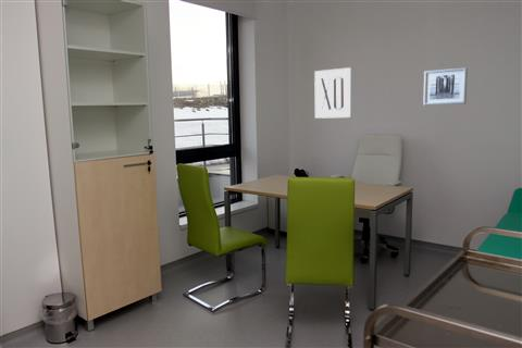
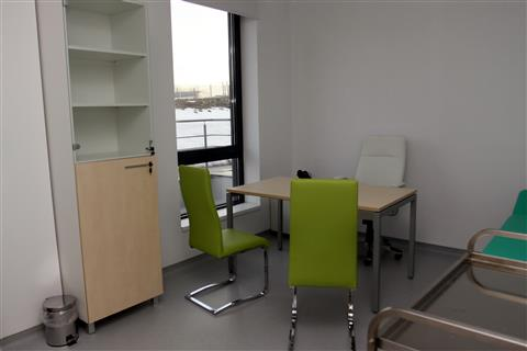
- wall art [422,66,469,107]
- wall art [313,66,352,120]
